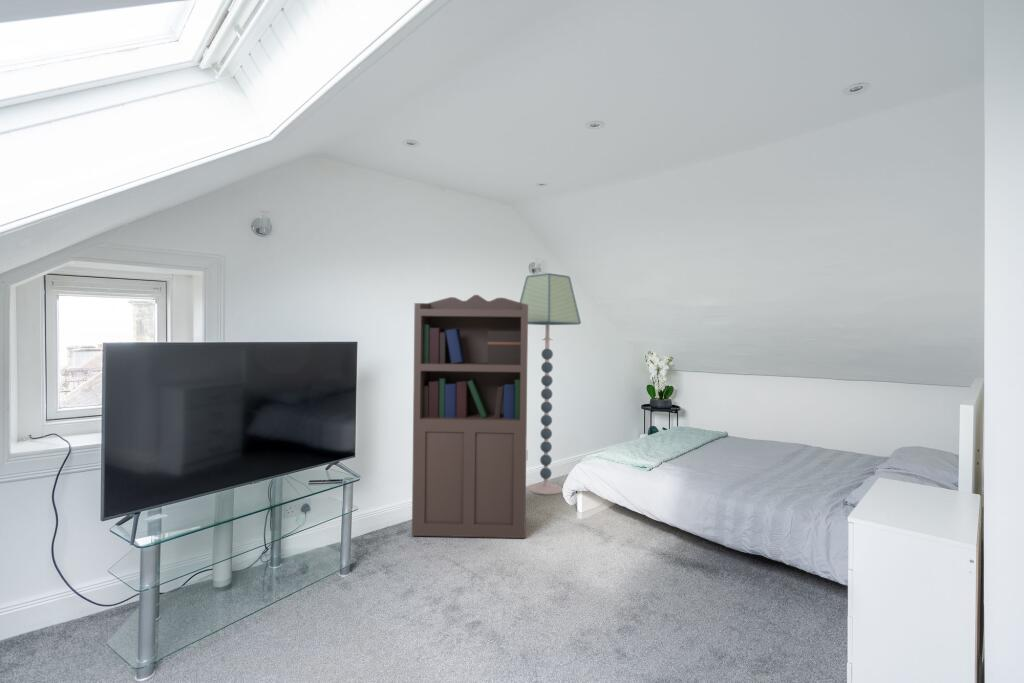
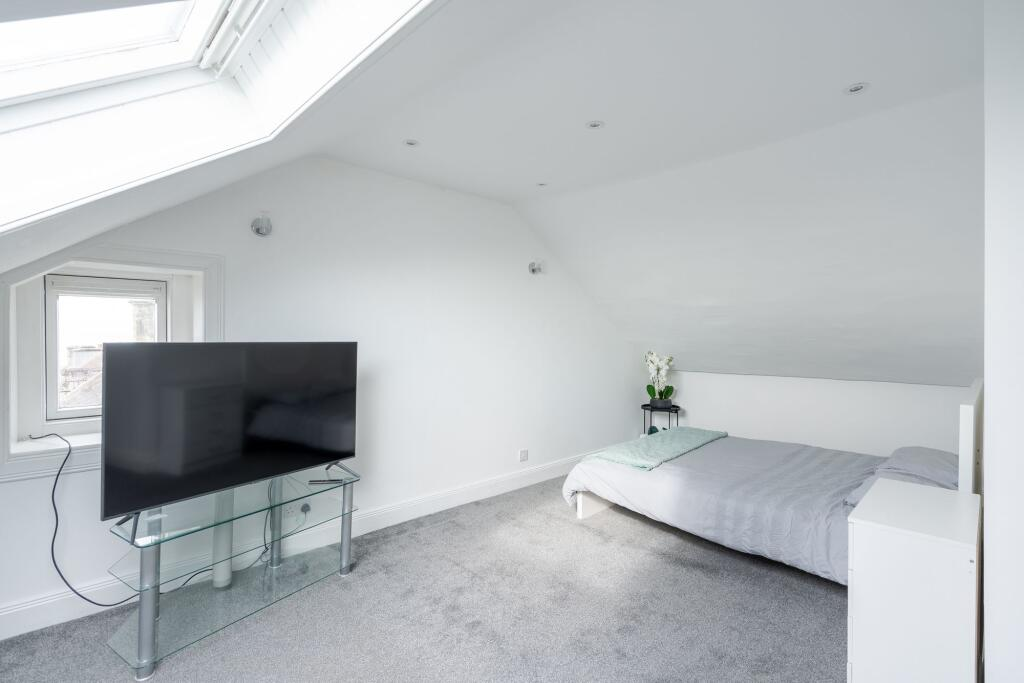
- floor lamp [519,272,582,496]
- bookcase [411,294,529,539]
